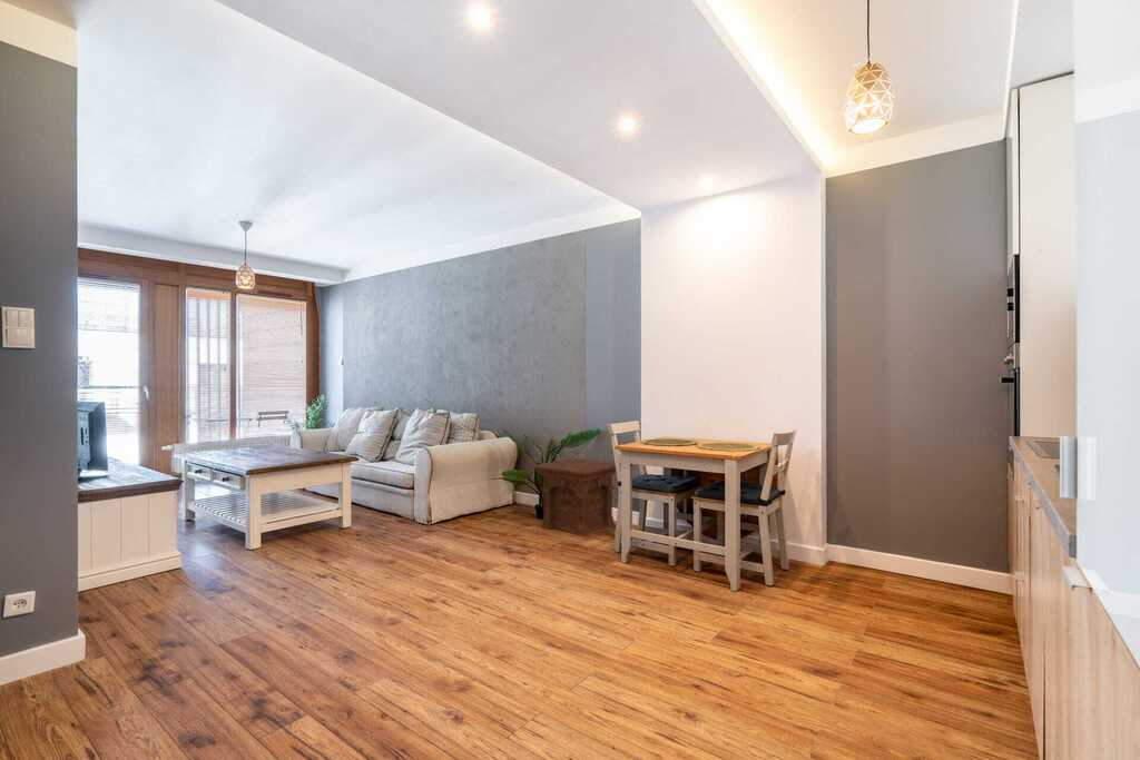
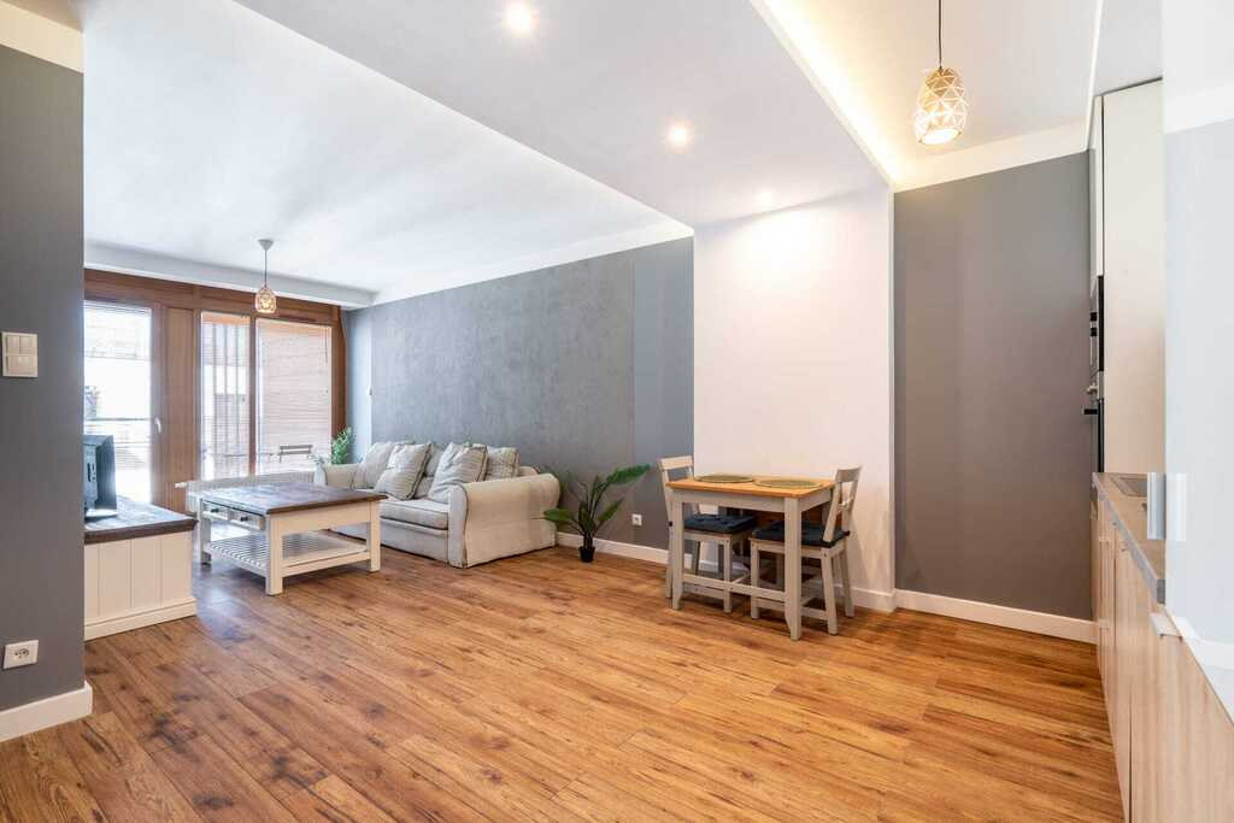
- side table [530,457,617,537]
